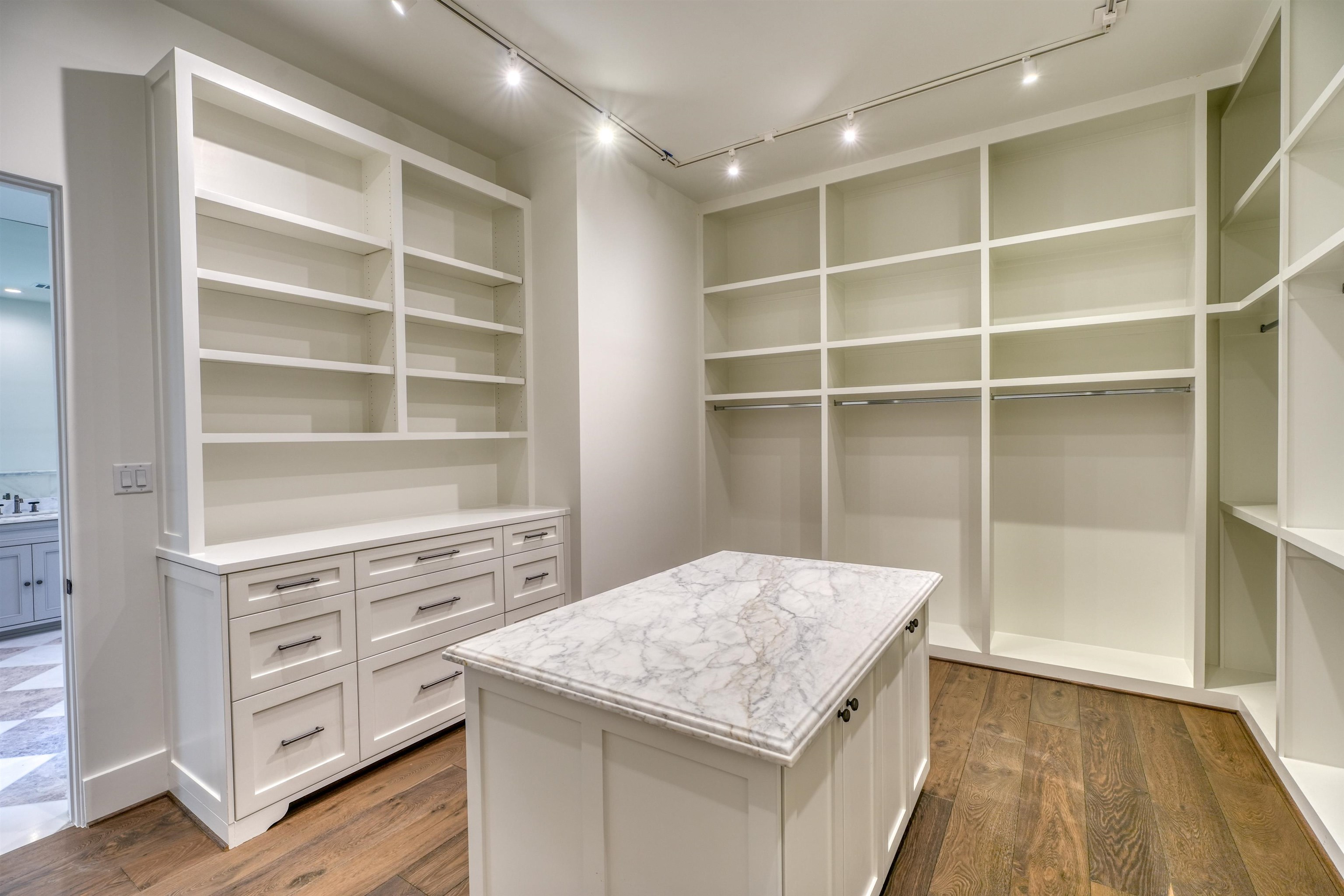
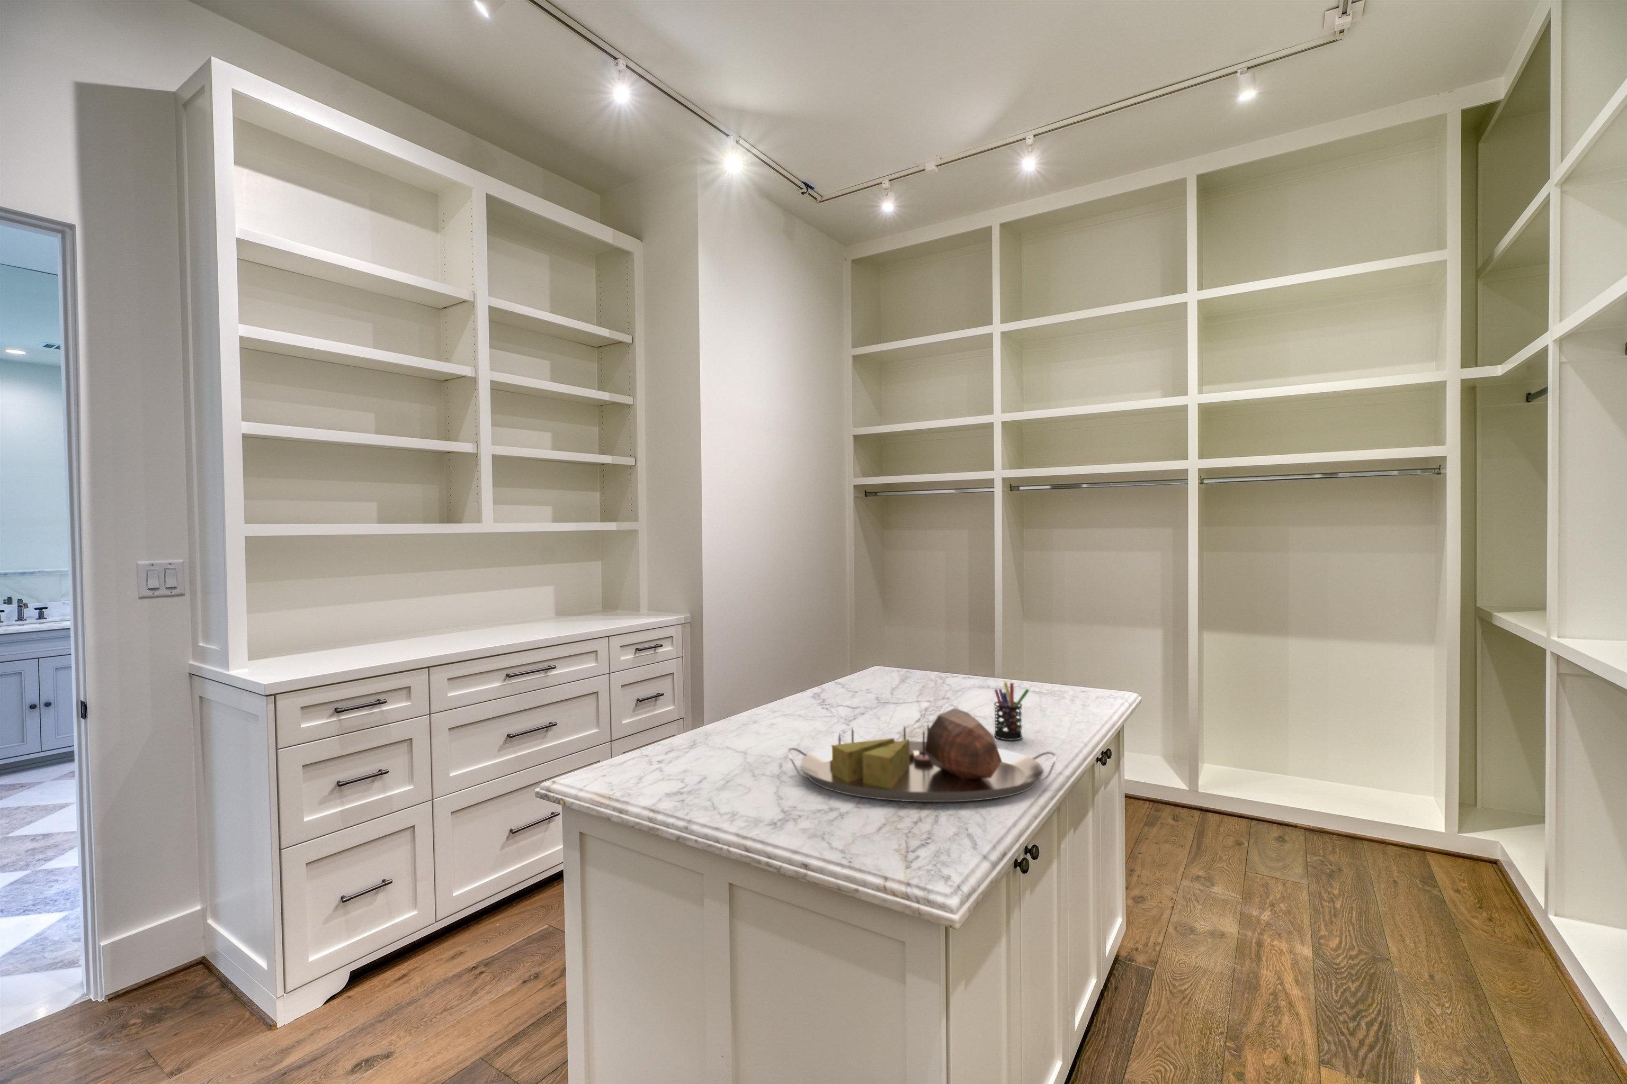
+ serving tray [787,707,1057,802]
+ pen holder [993,681,1030,740]
